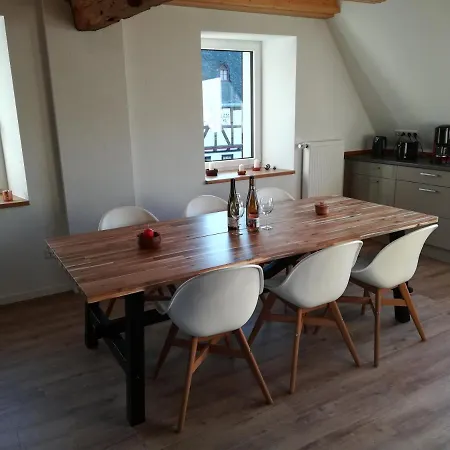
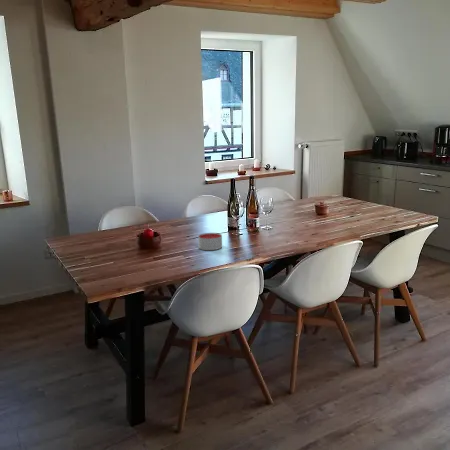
+ candle [197,232,223,251]
